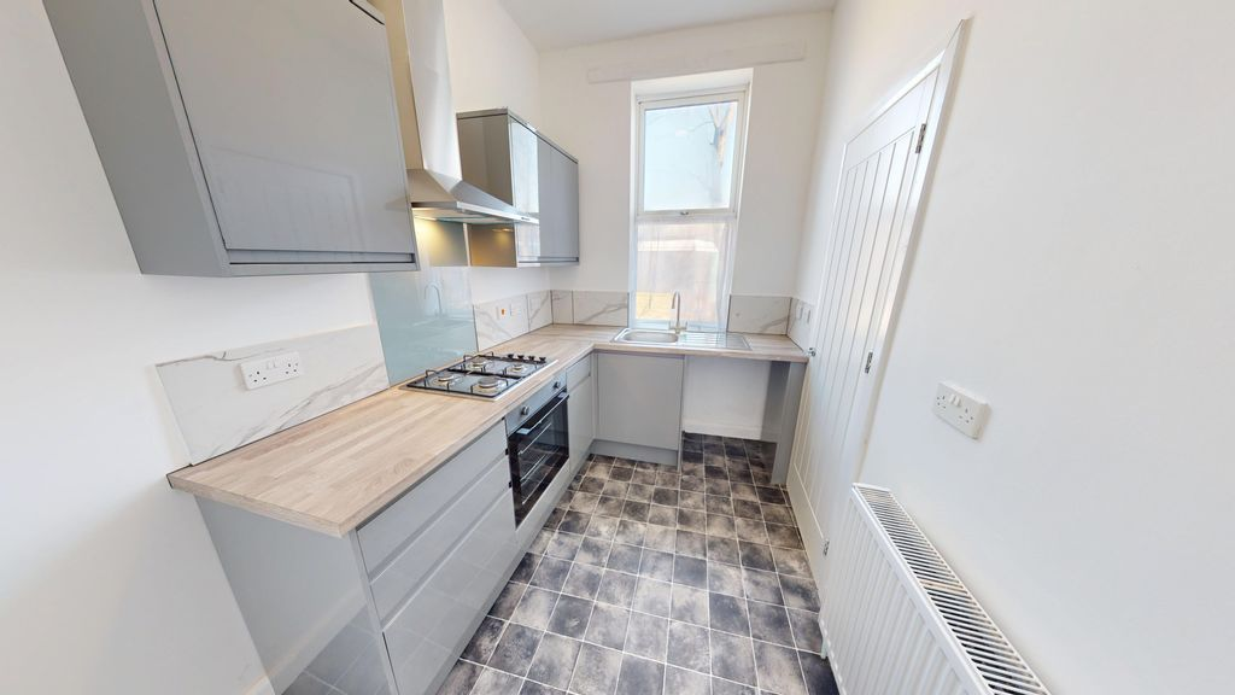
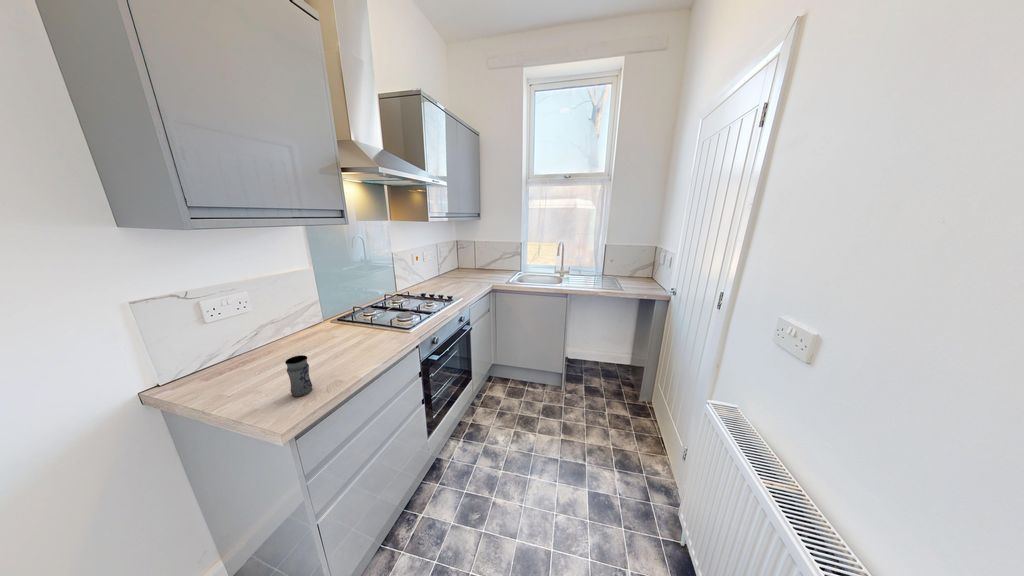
+ jar [284,354,313,397]
